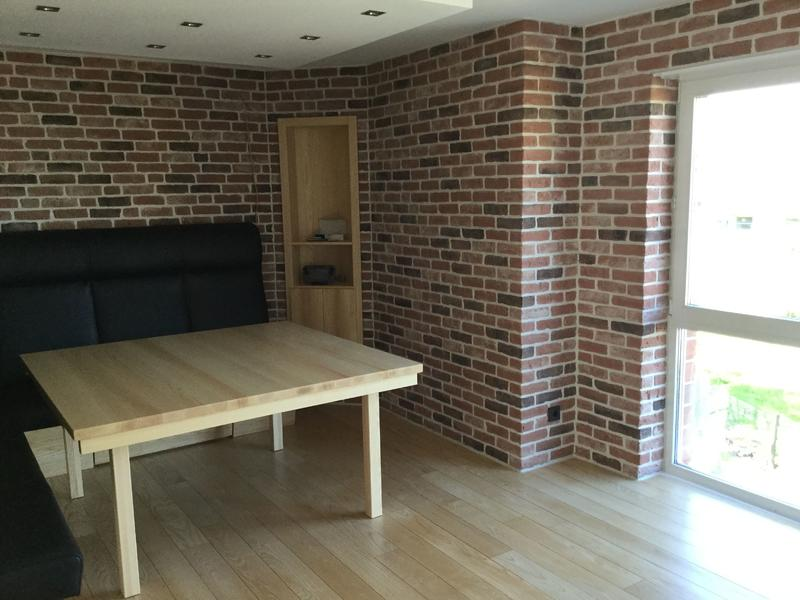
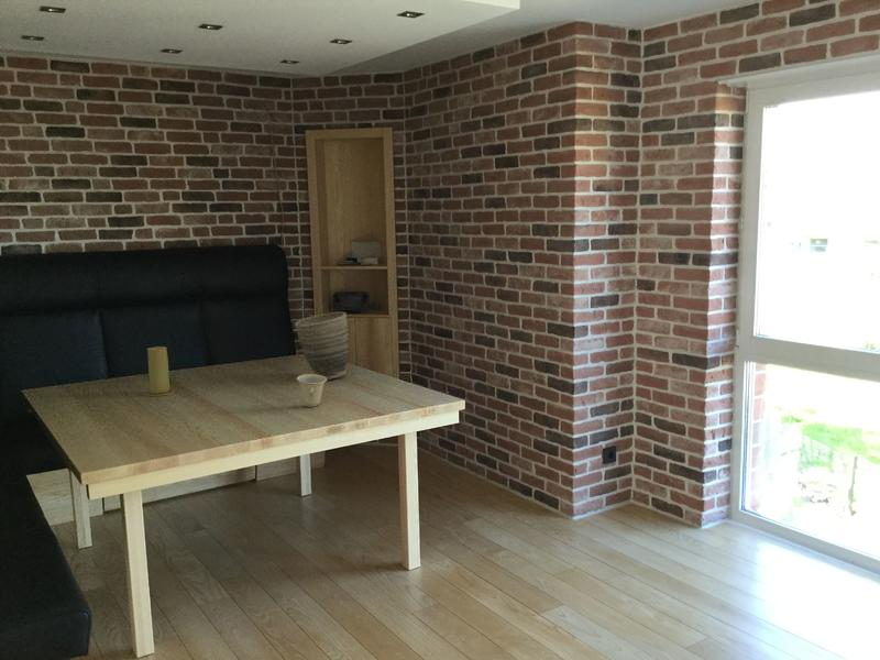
+ vase [294,310,350,381]
+ candle [145,345,175,397]
+ cup [295,373,328,408]
